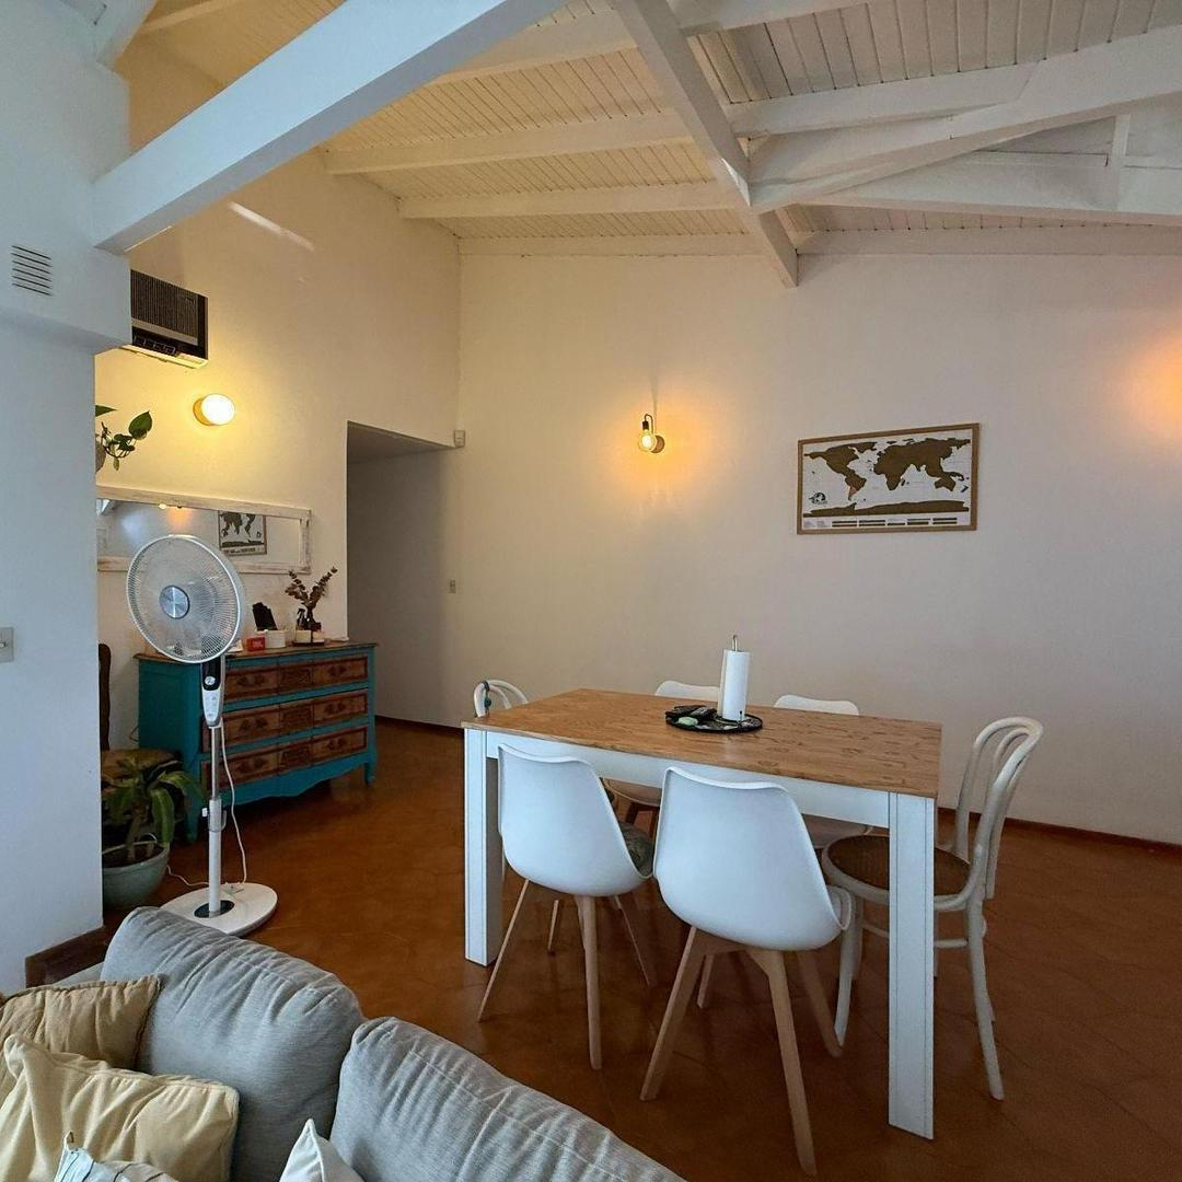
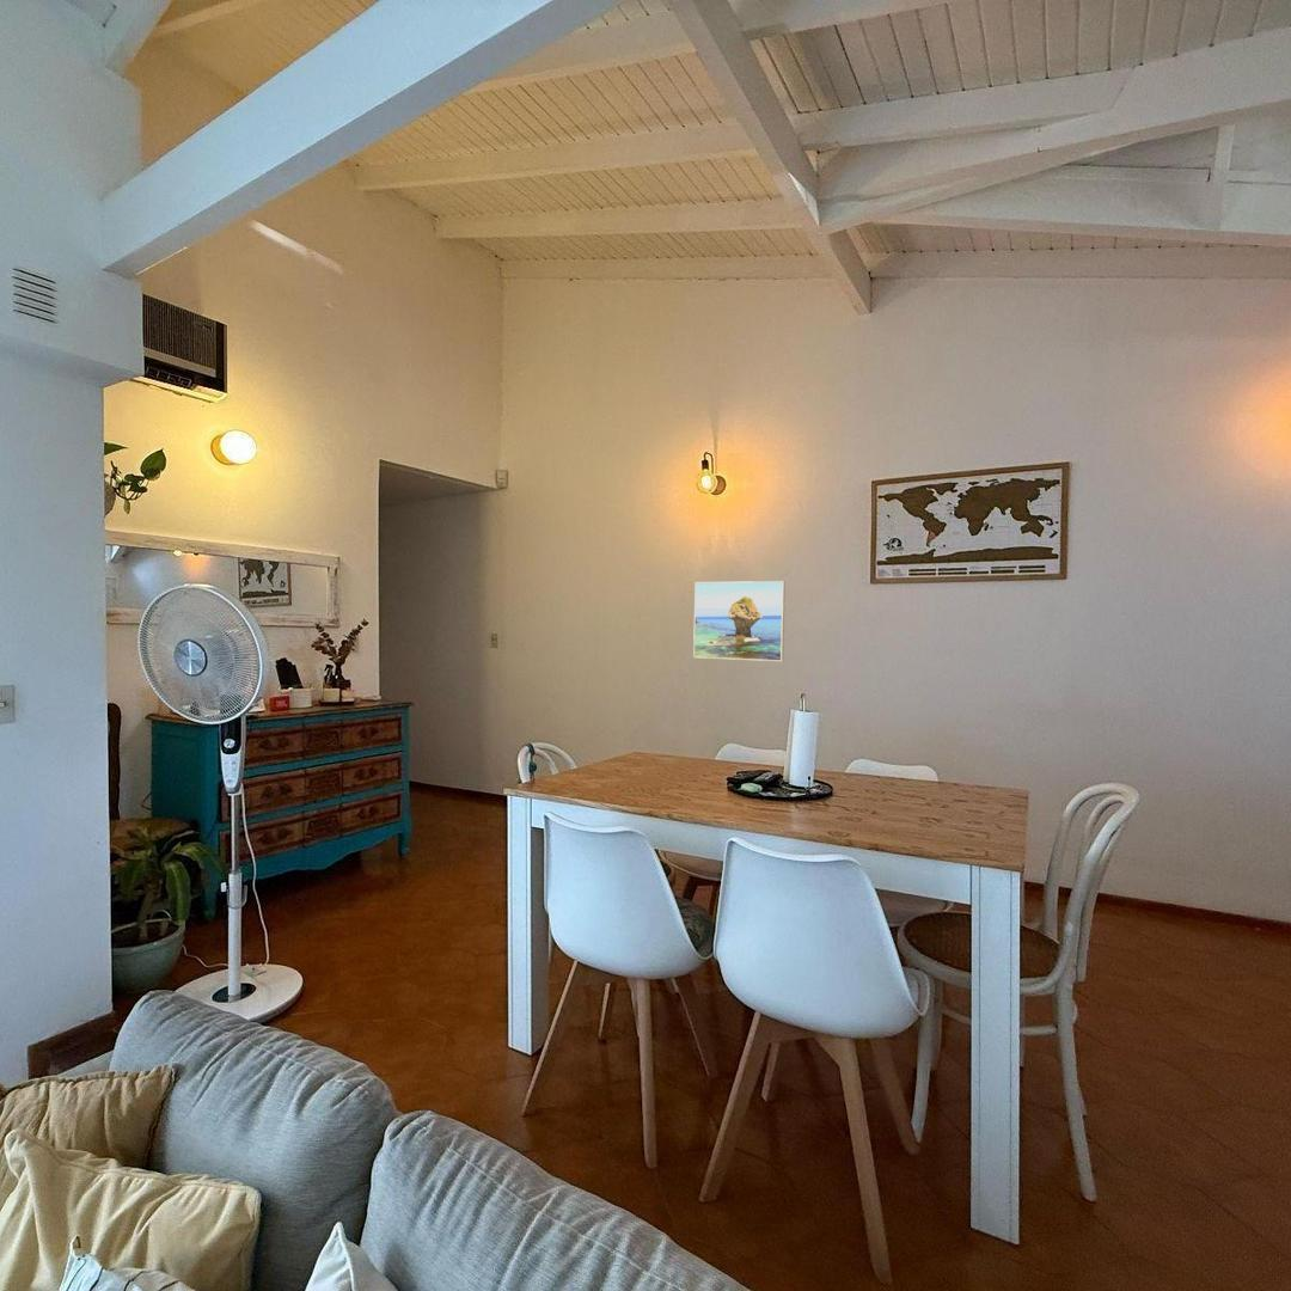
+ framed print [692,580,787,662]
